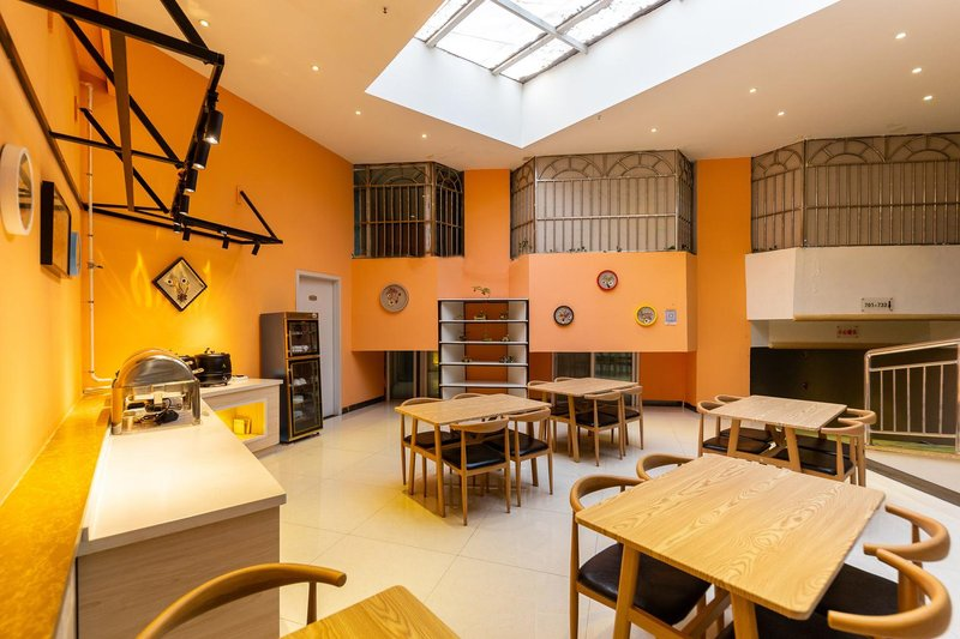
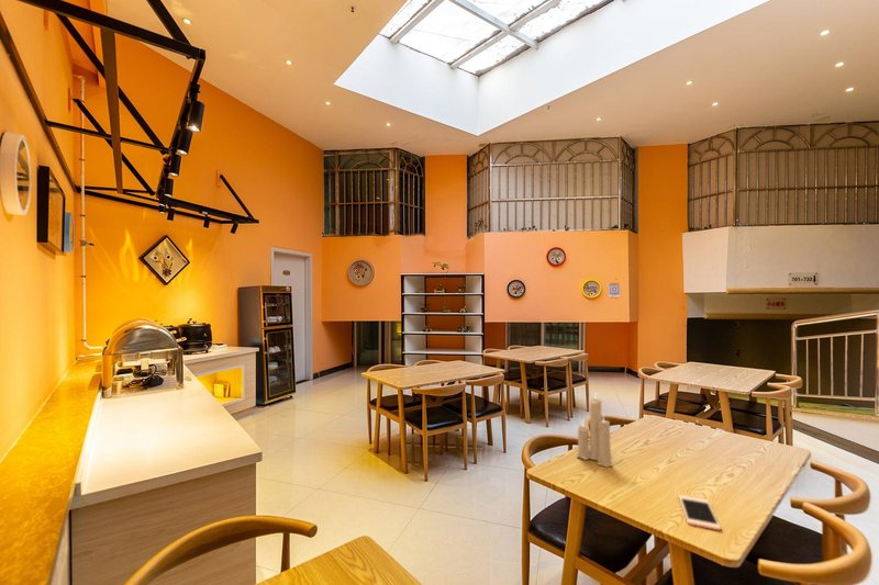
+ candle [576,394,613,469]
+ cell phone [678,494,722,531]
